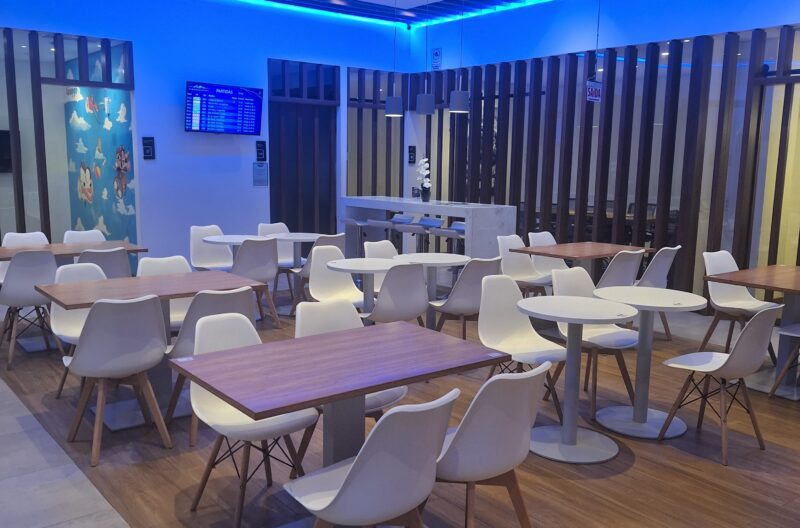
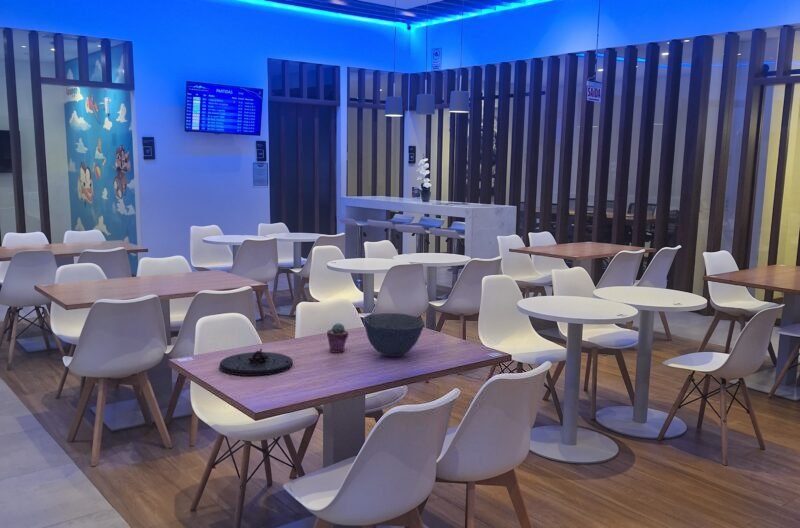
+ bowl [363,312,426,358]
+ potted succulent [326,322,349,354]
+ plate [218,348,294,377]
